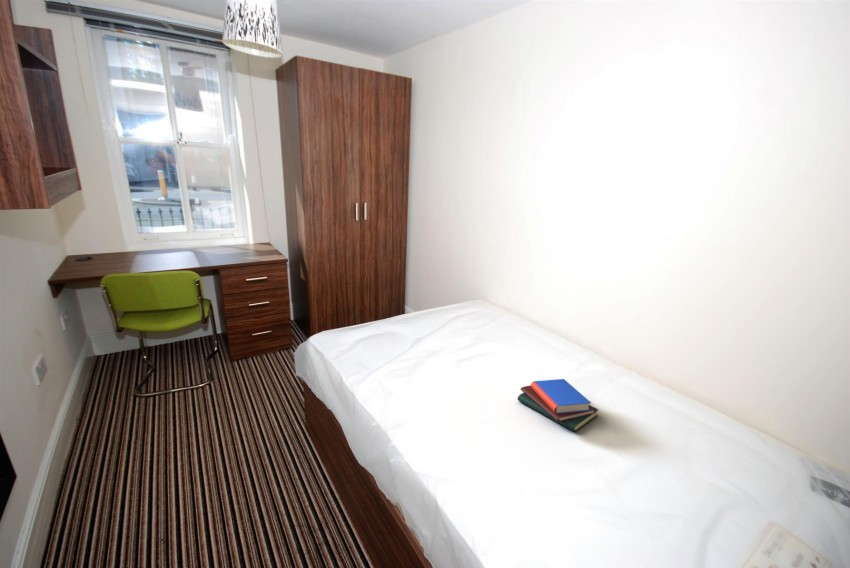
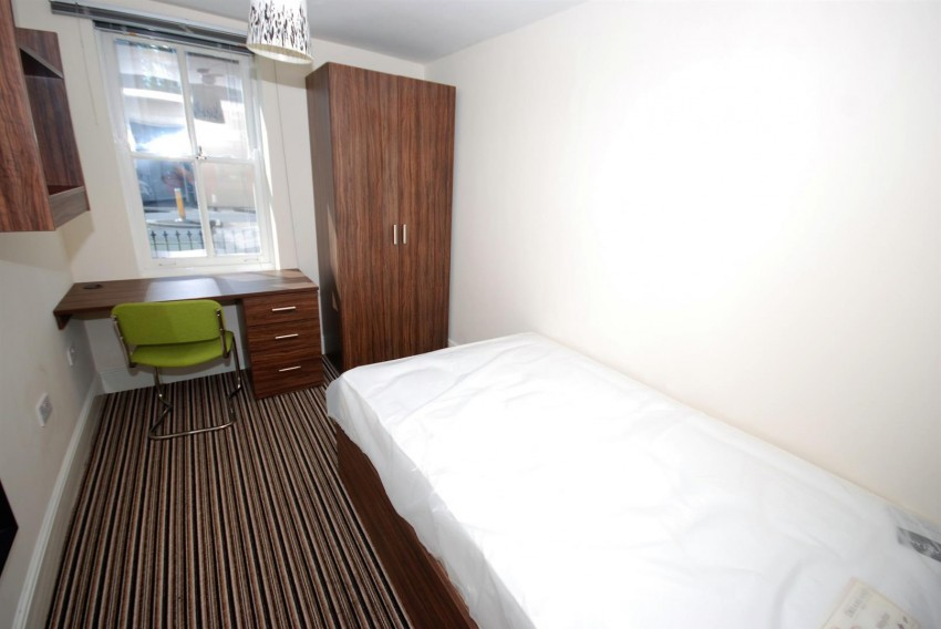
- book [517,378,600,433]
